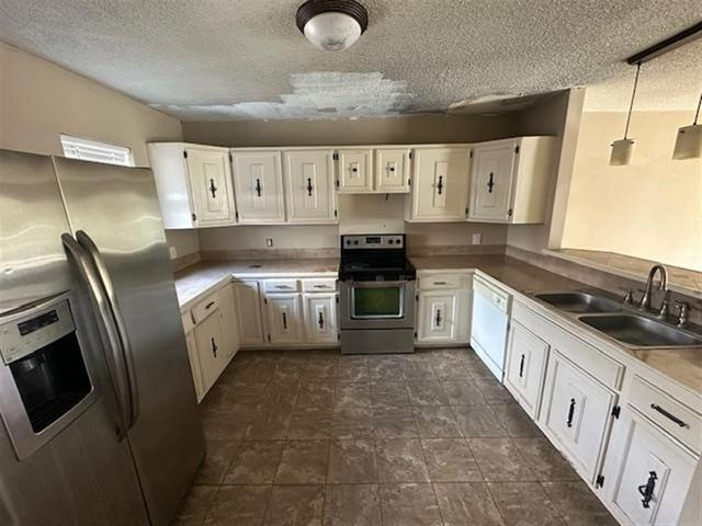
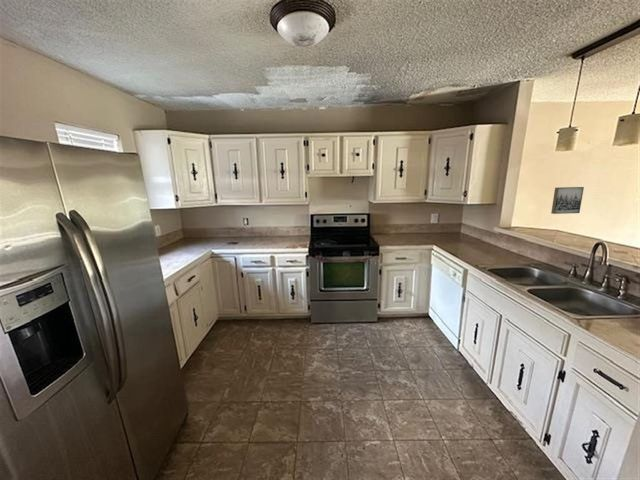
+ wall art [550,186,585,215]
